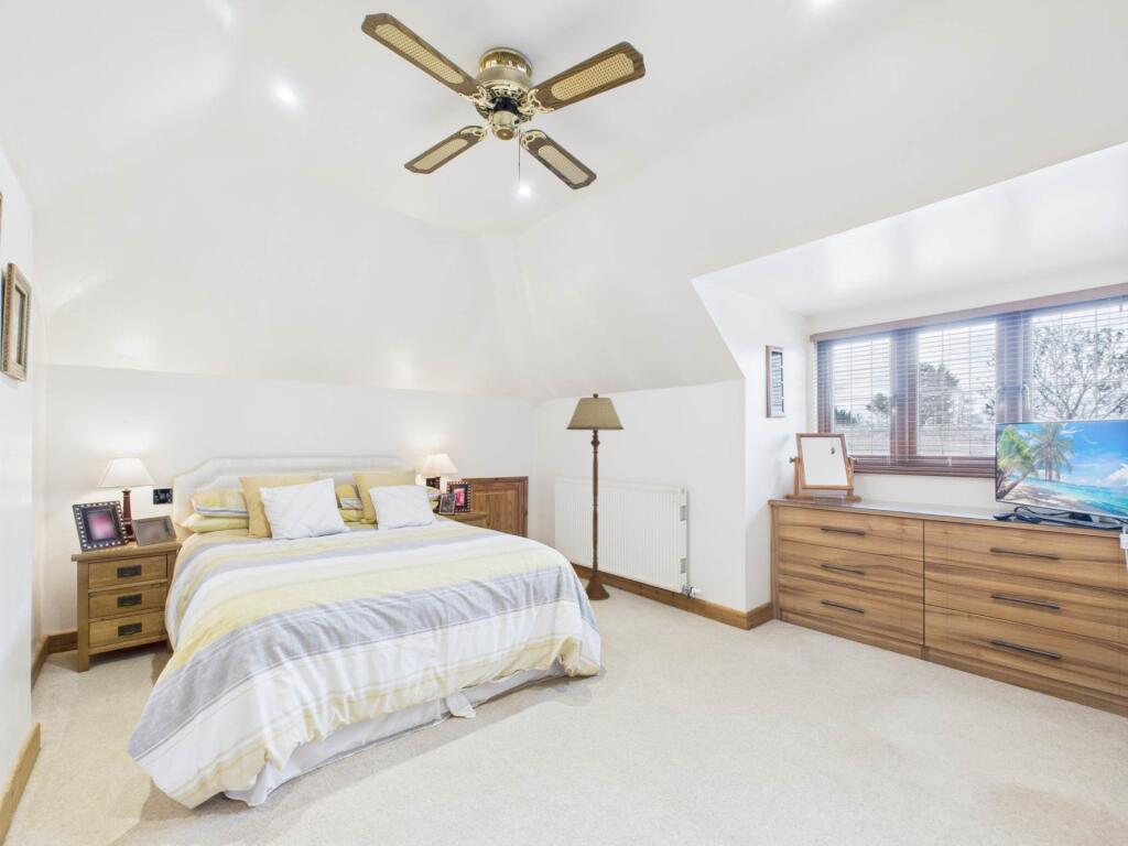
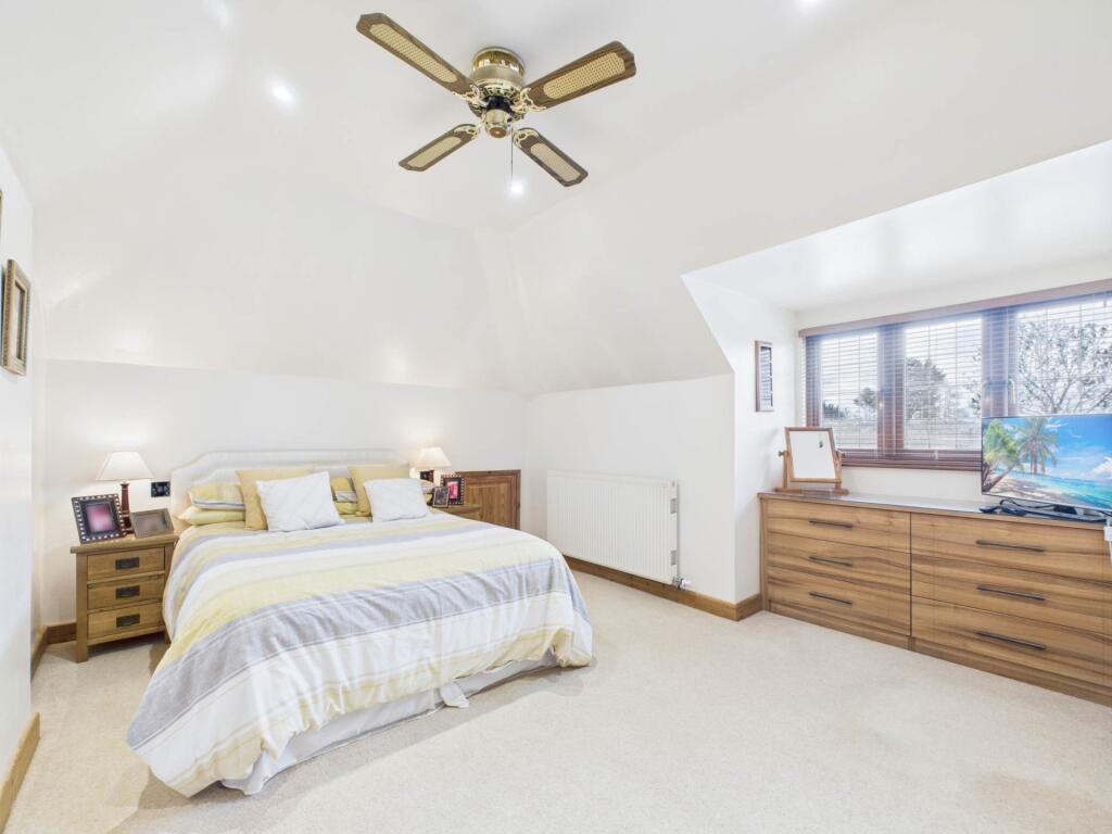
- floor lamp [565,392,625,601]
